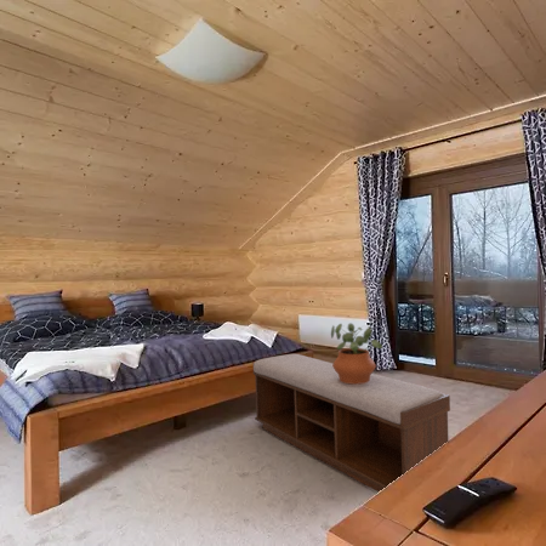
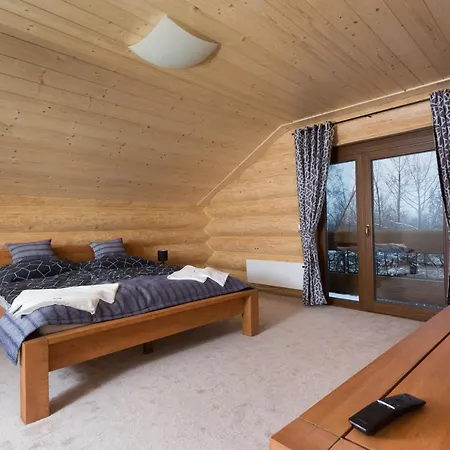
- bench [252,353,451,493]
- potted plant [330,323,383,385]
